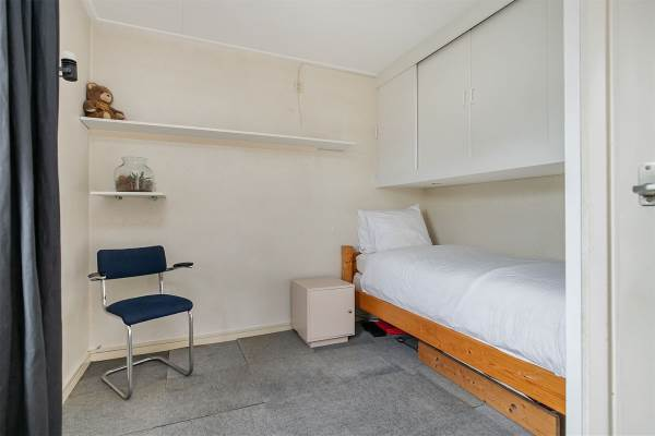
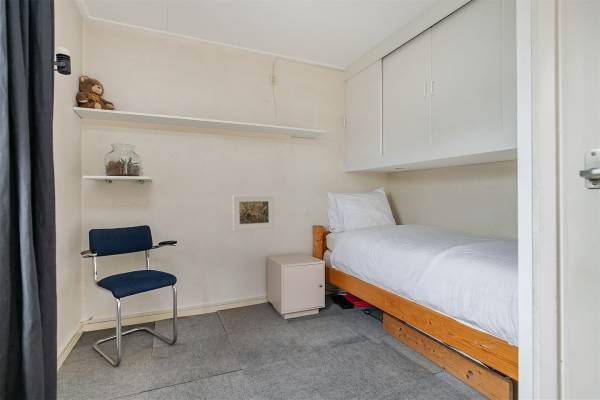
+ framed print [232,194,276,232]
